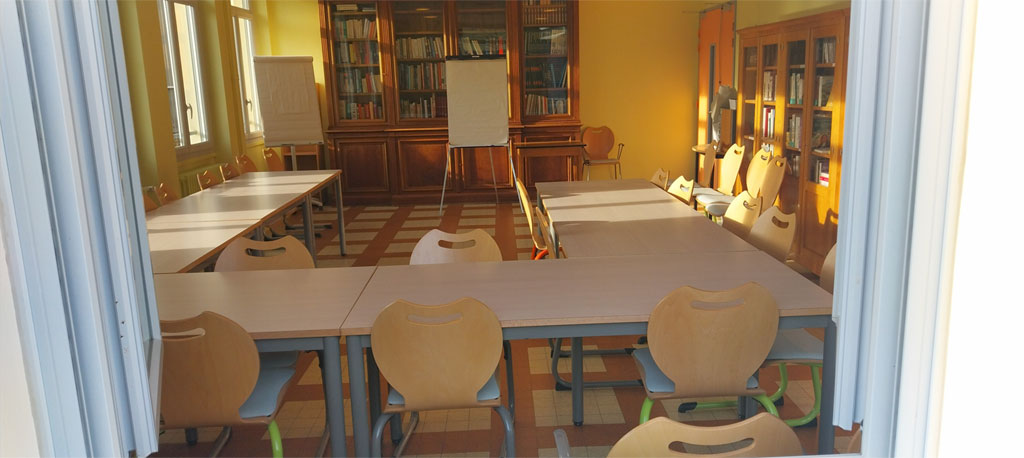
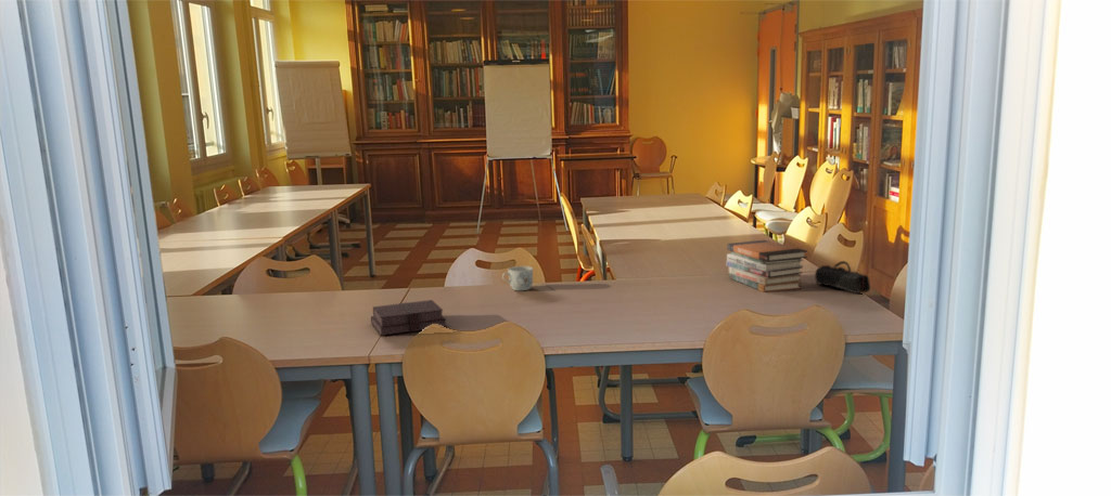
+ pencil case [814,260,871,295]
+ mug [501,265,534,291]
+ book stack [370,299,448,337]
+ book stack [726,239,808,293]
